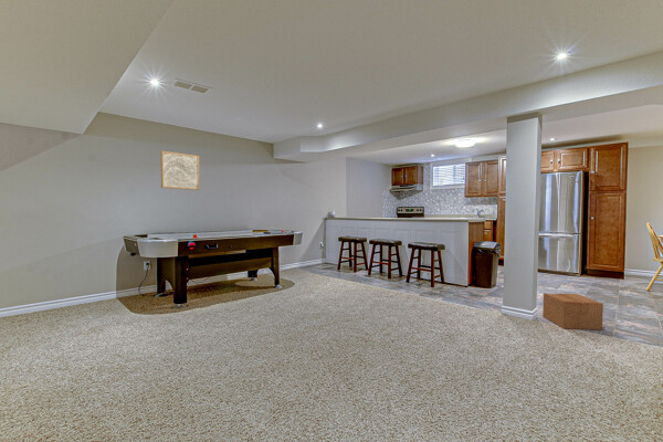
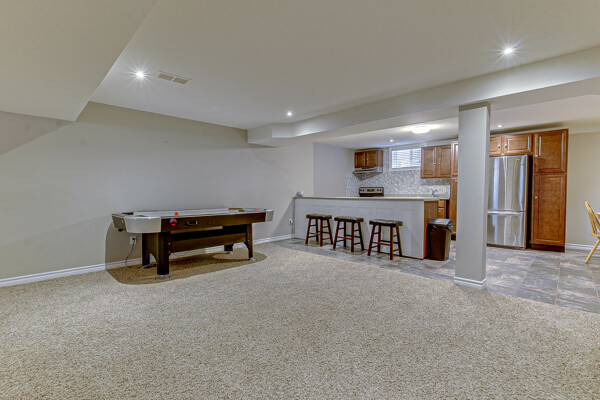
- wall art [160,150,200,191]
- cardboard box [541,292,604,330]
